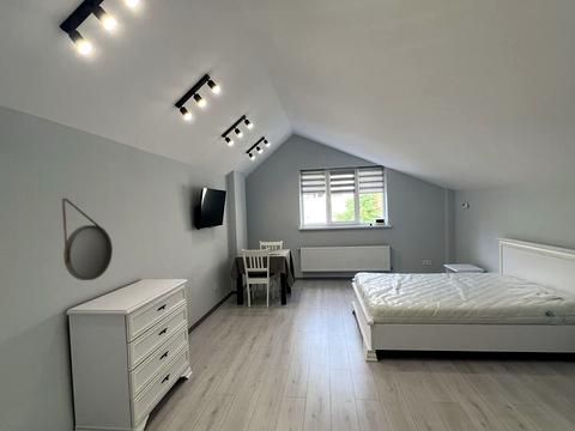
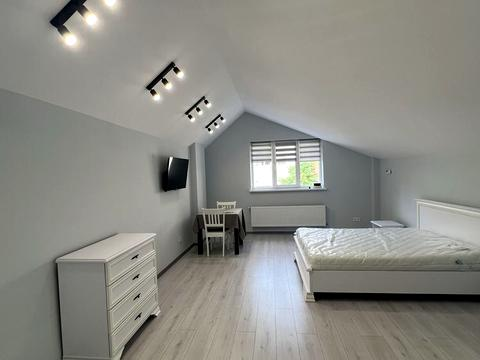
- home mirror [61,198,114,281]
